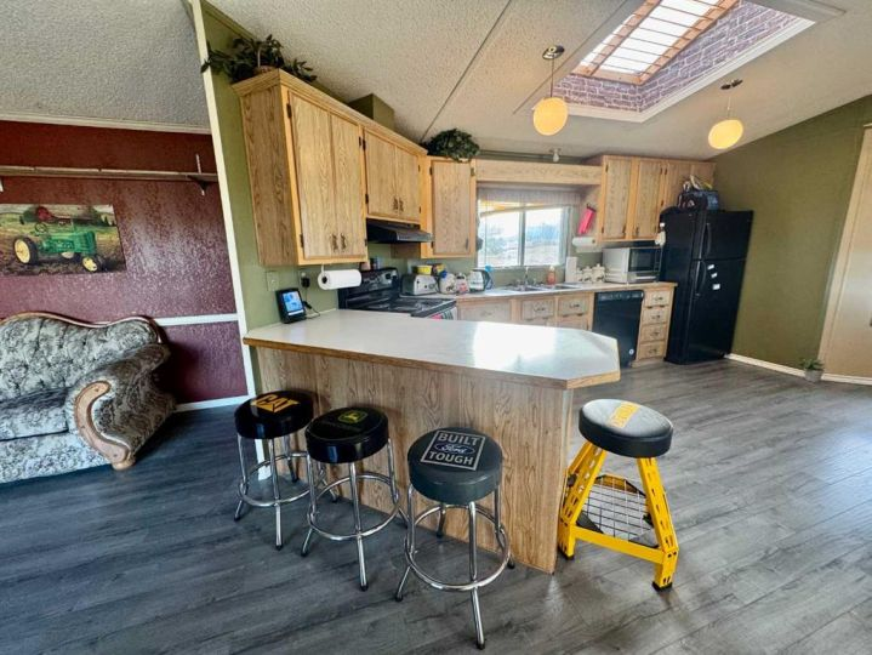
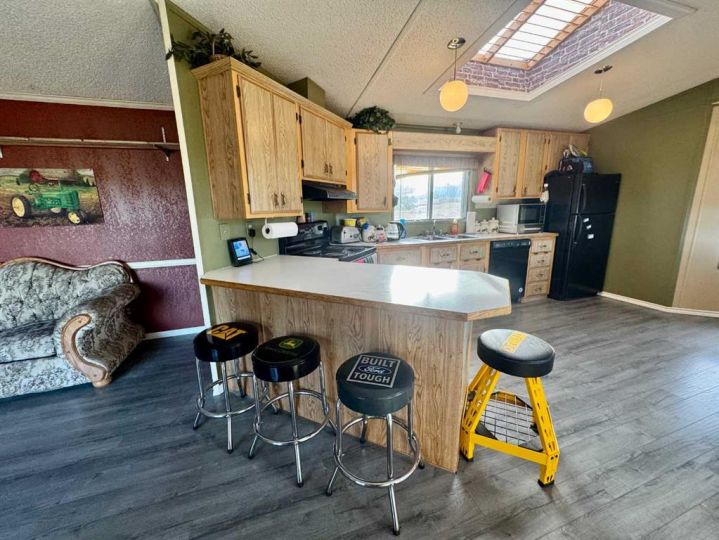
- potted plant [797,355,827,383]
